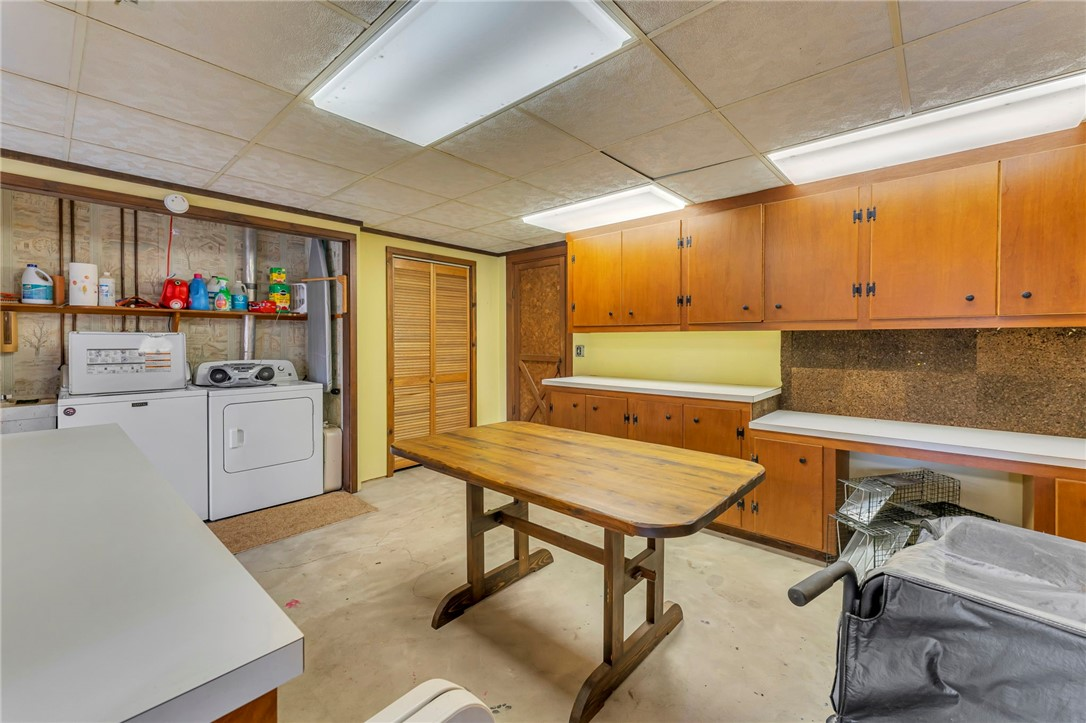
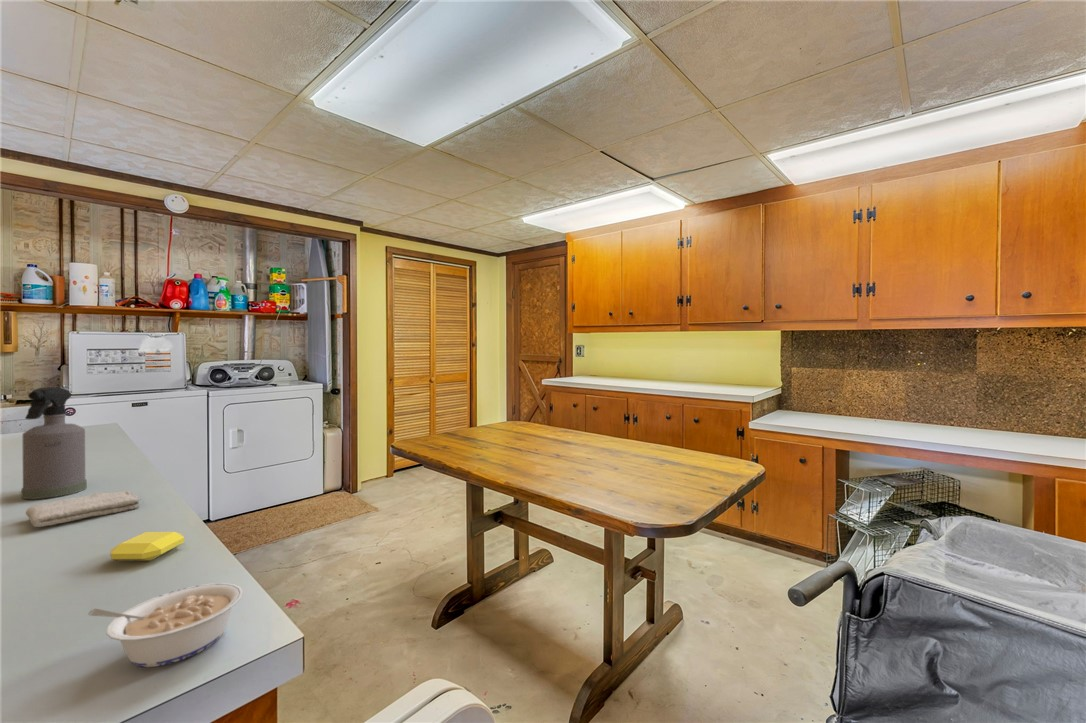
+ soap bar [109,531,185,562]
+ spray bottle [20,386,88,500]
+ legume [87,582,244,668]
+ washcloth [25,489,143,528]
